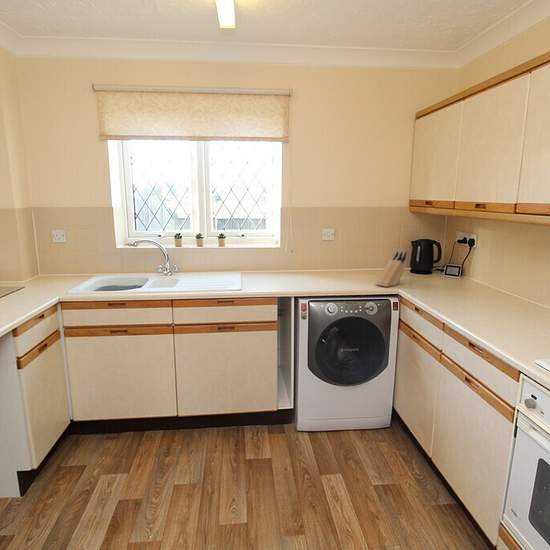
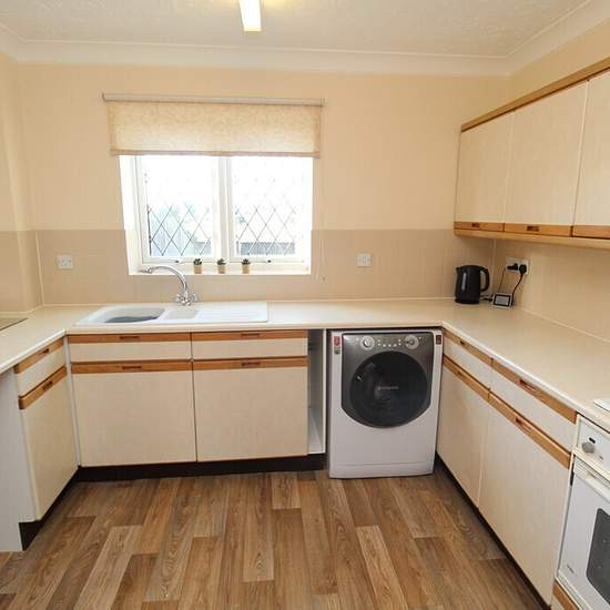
- knife block [374,251,408,288]
